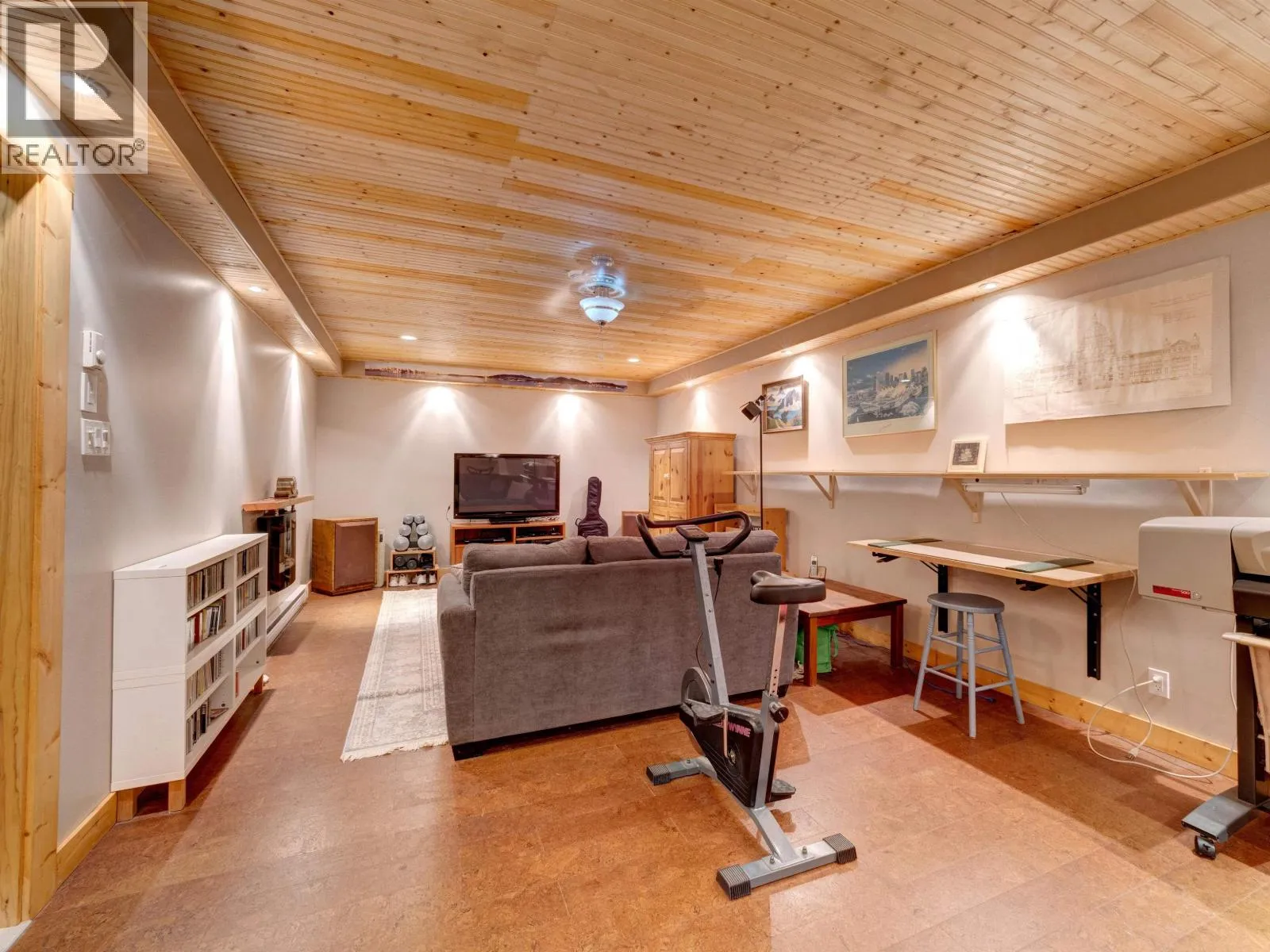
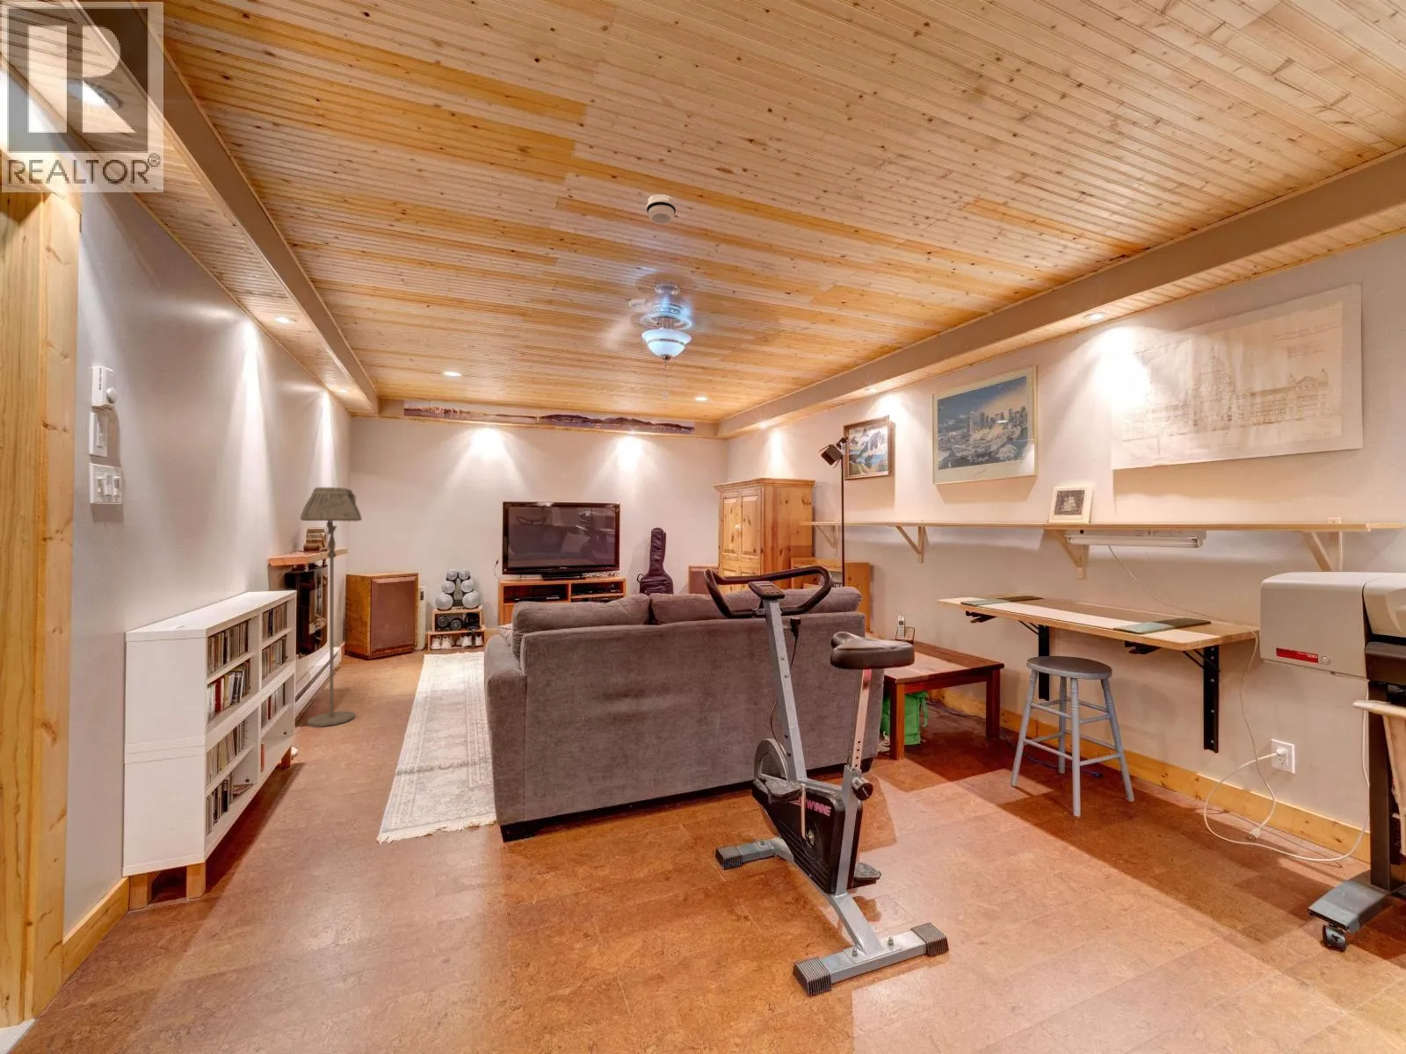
+ smoke detector [645,194,676,226]
+ floor lamp [300,487,363,727]
